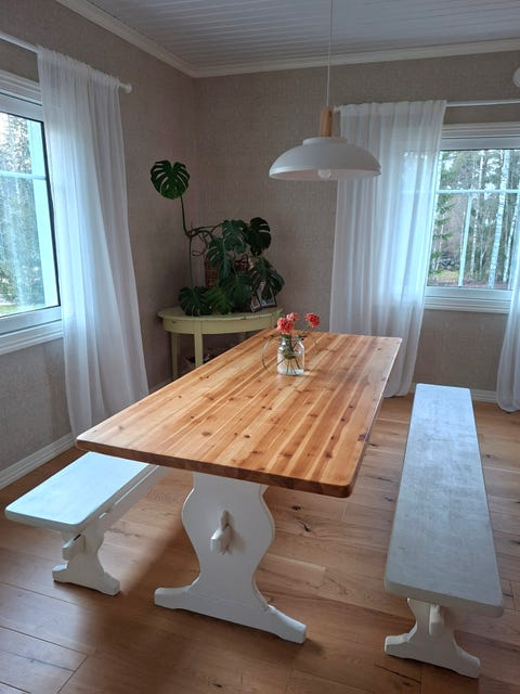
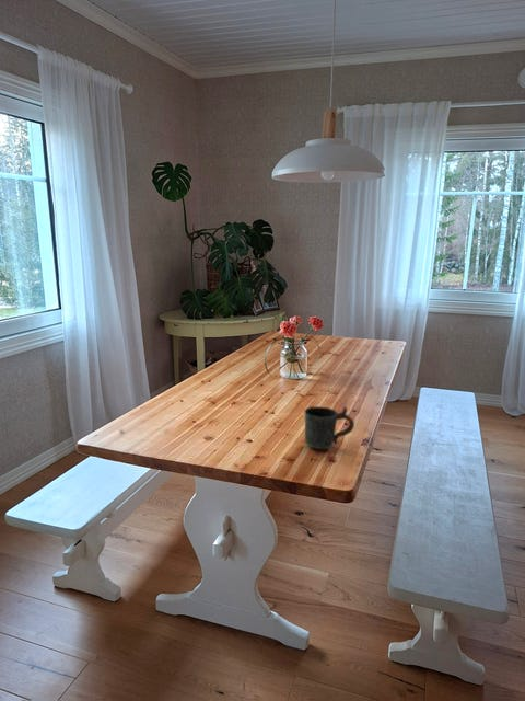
+ mug [304,405,355,450]
